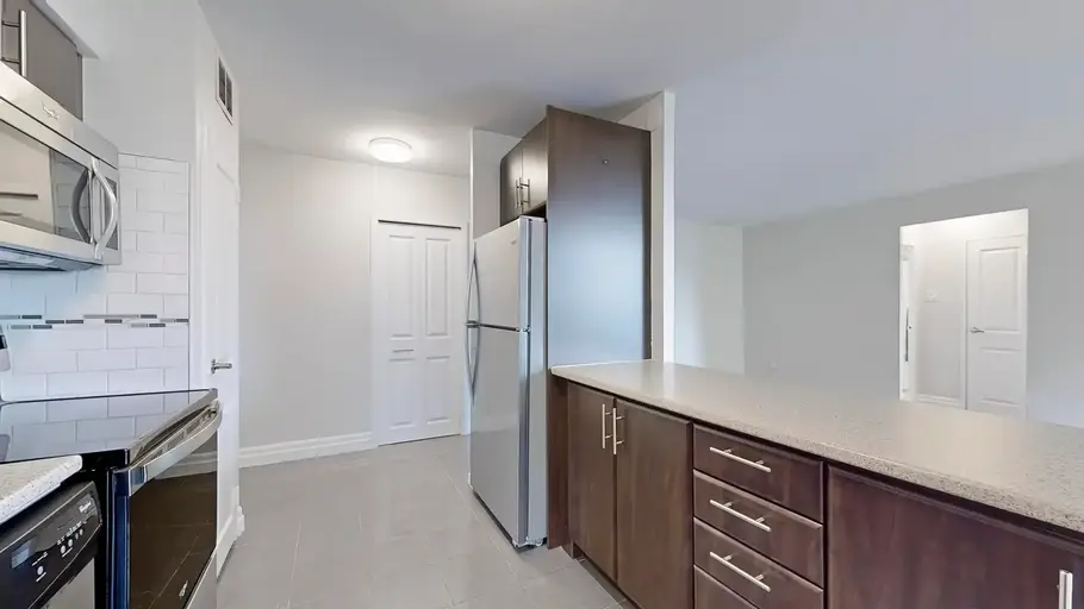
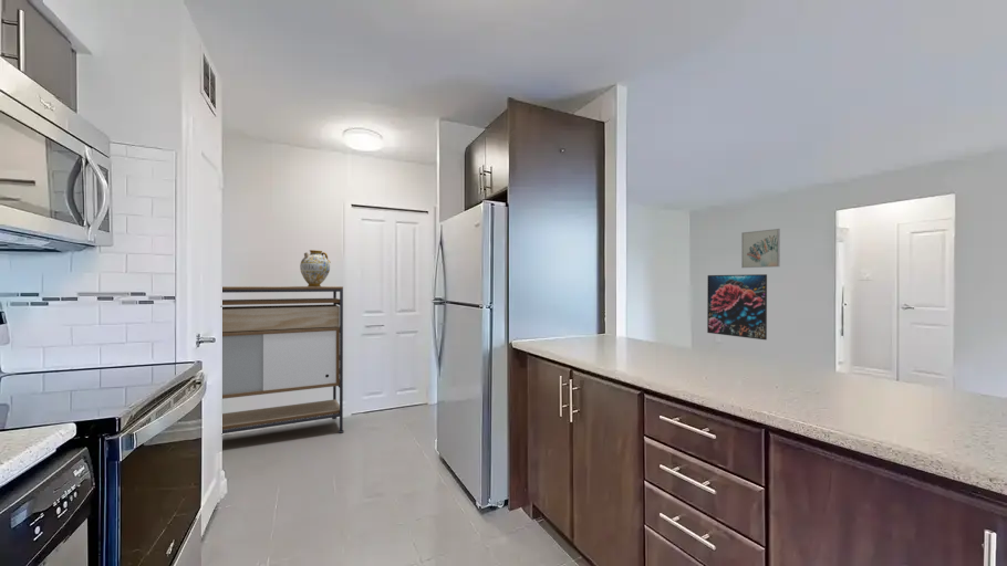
+ shelving unit [221,285,345,434]
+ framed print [706,273,768,340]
+ wall art [740,228,781,269]
+ ceramic jug [299,249,331,286]
